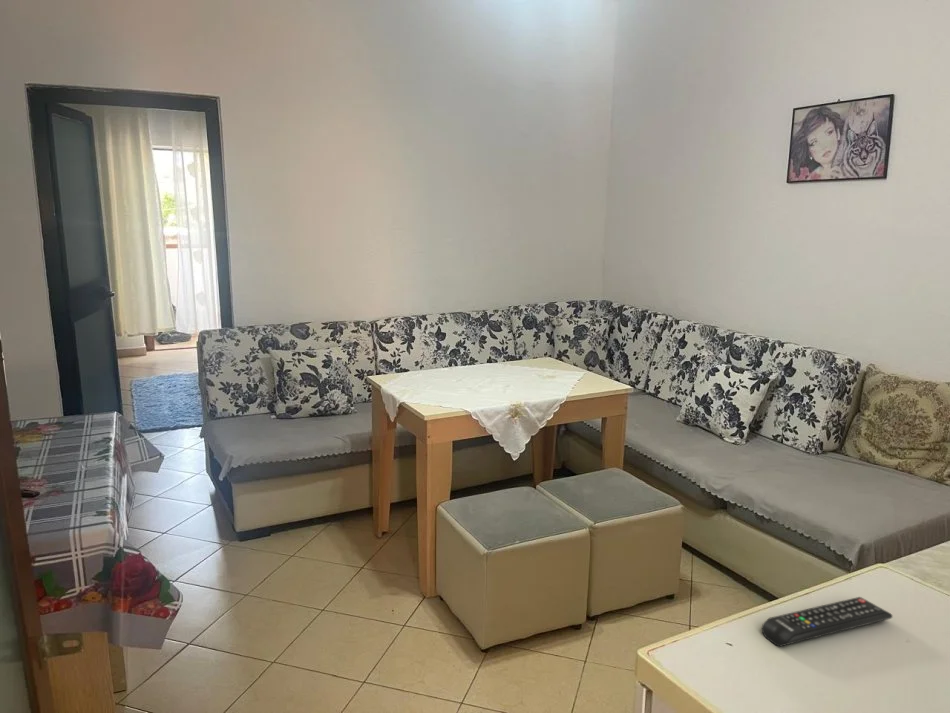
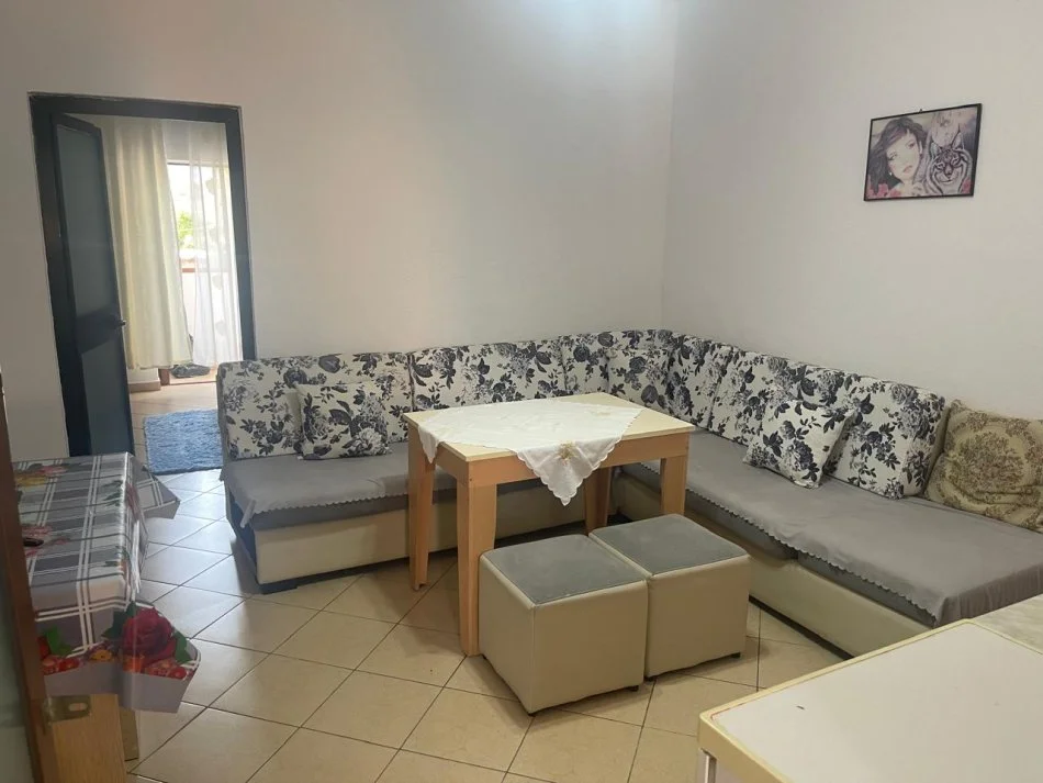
- remote control [761,596,894,648]
